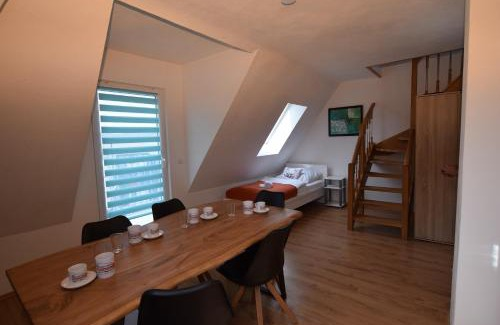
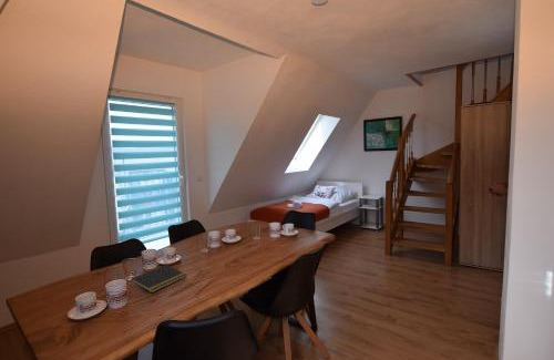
+ notepad [130,264,187,294]
